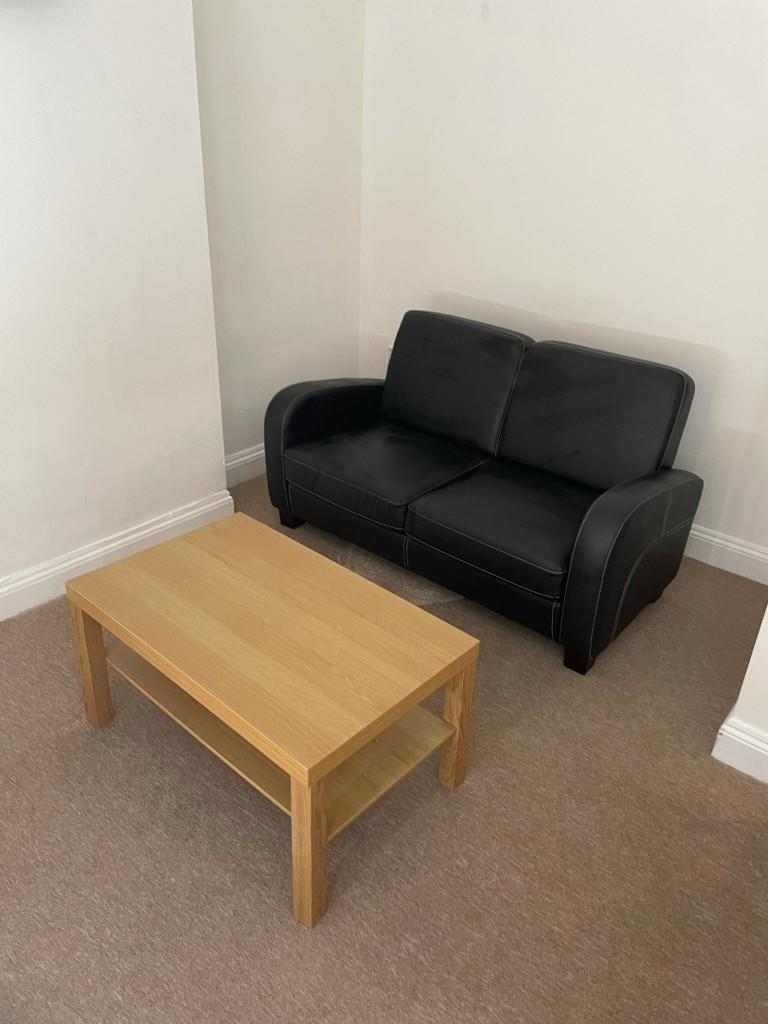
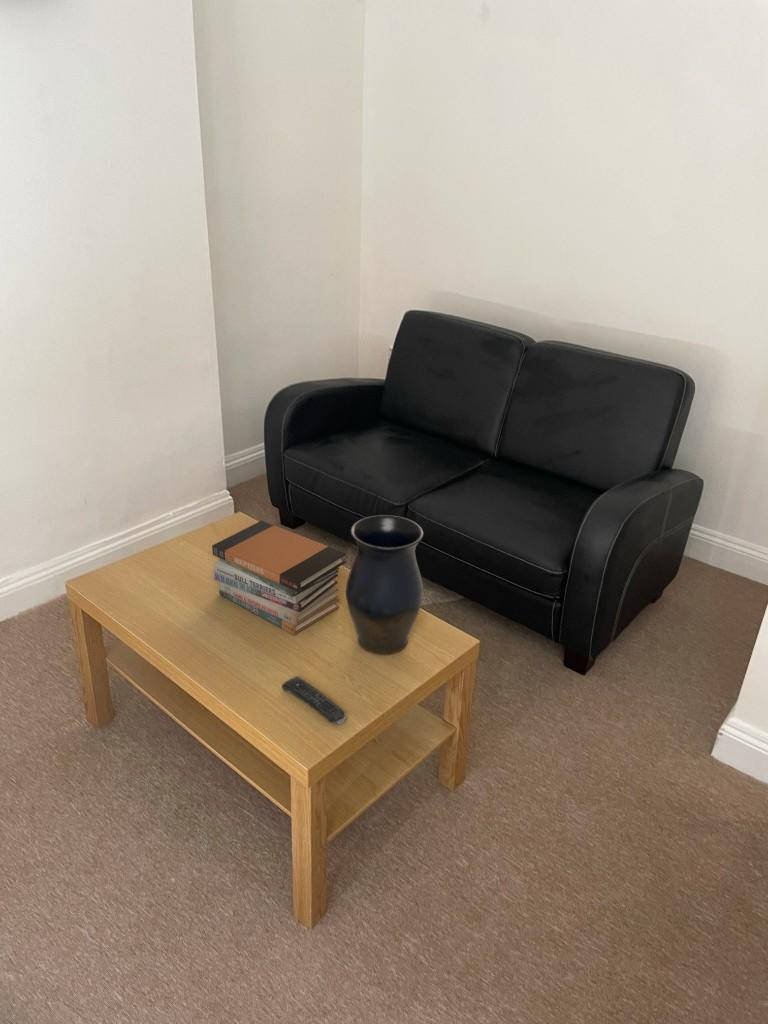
+ book stack [211,520,347,636]
+ remote control [281,676,346,725]
+ vase [345,514,424,656]
